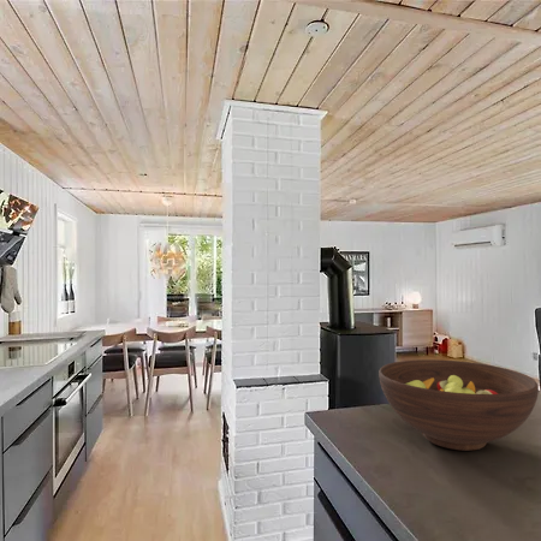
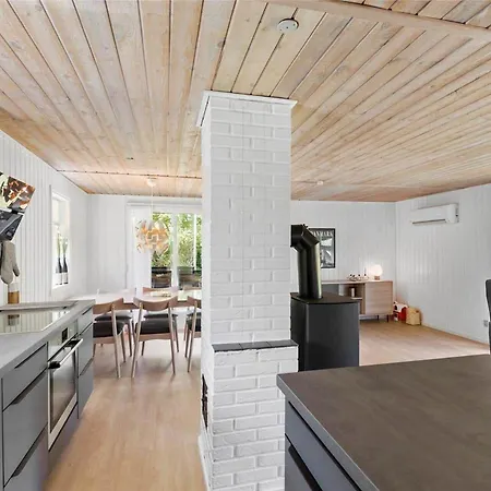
- fruit bowl [377,358,540,452]
